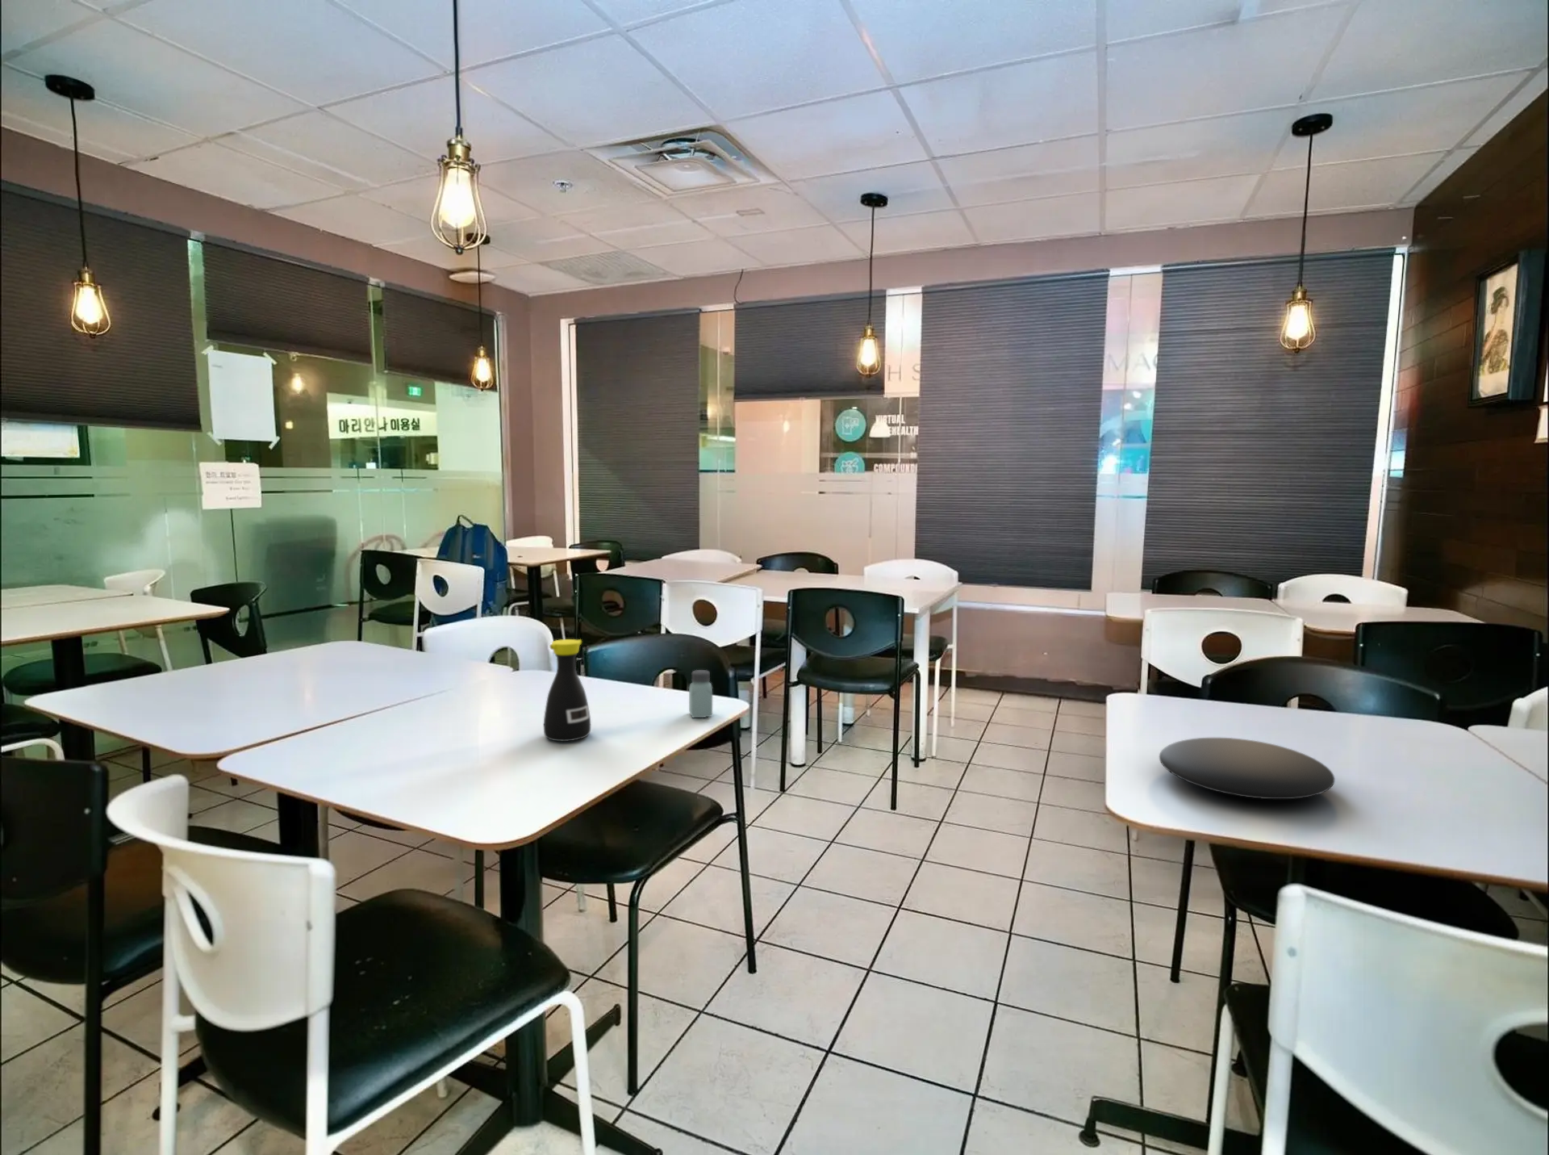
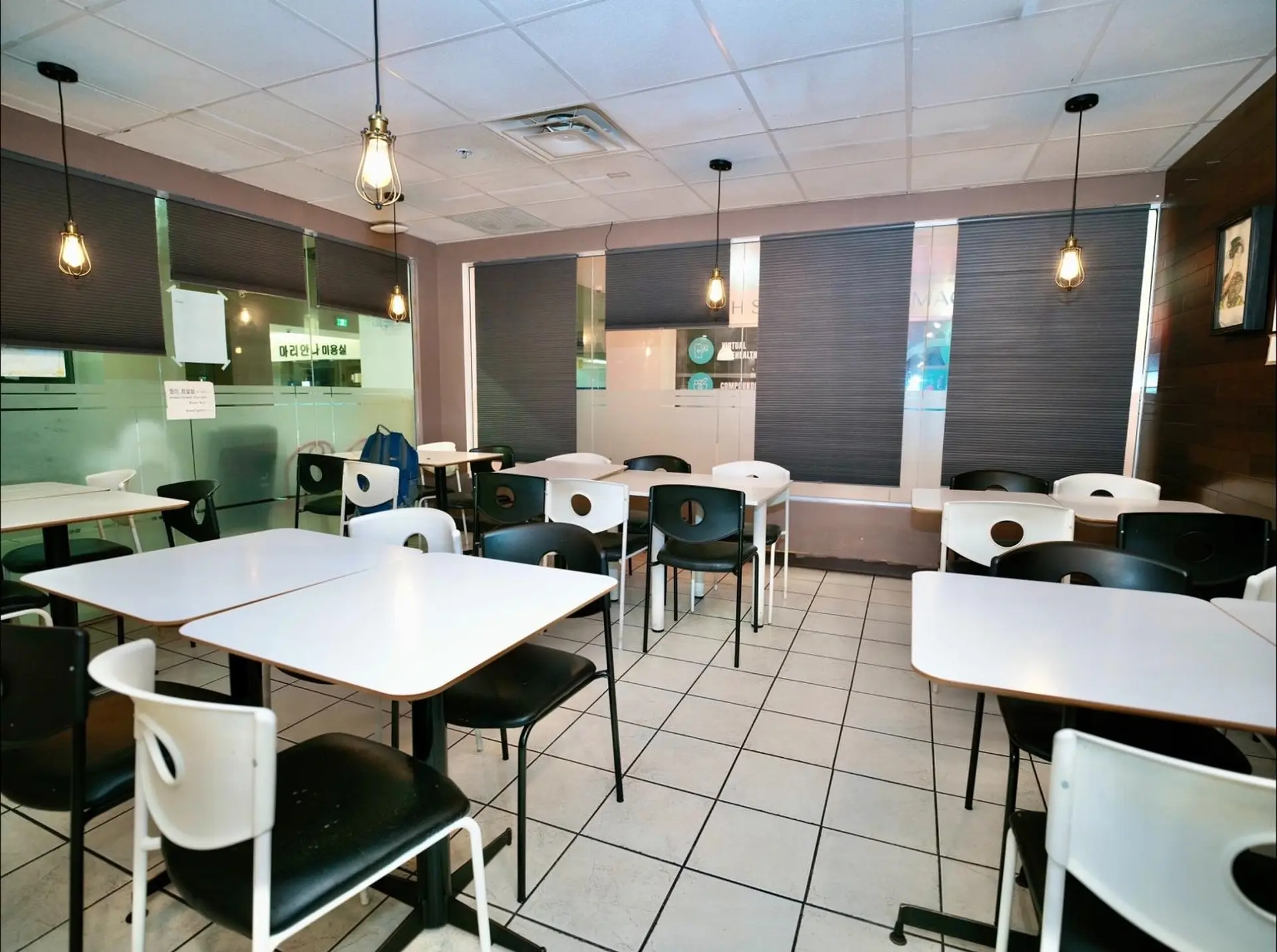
- saltshaker [688,670,713,718]
- plate [1158,736,1336,800]
- bottle [543,638,592,742]
